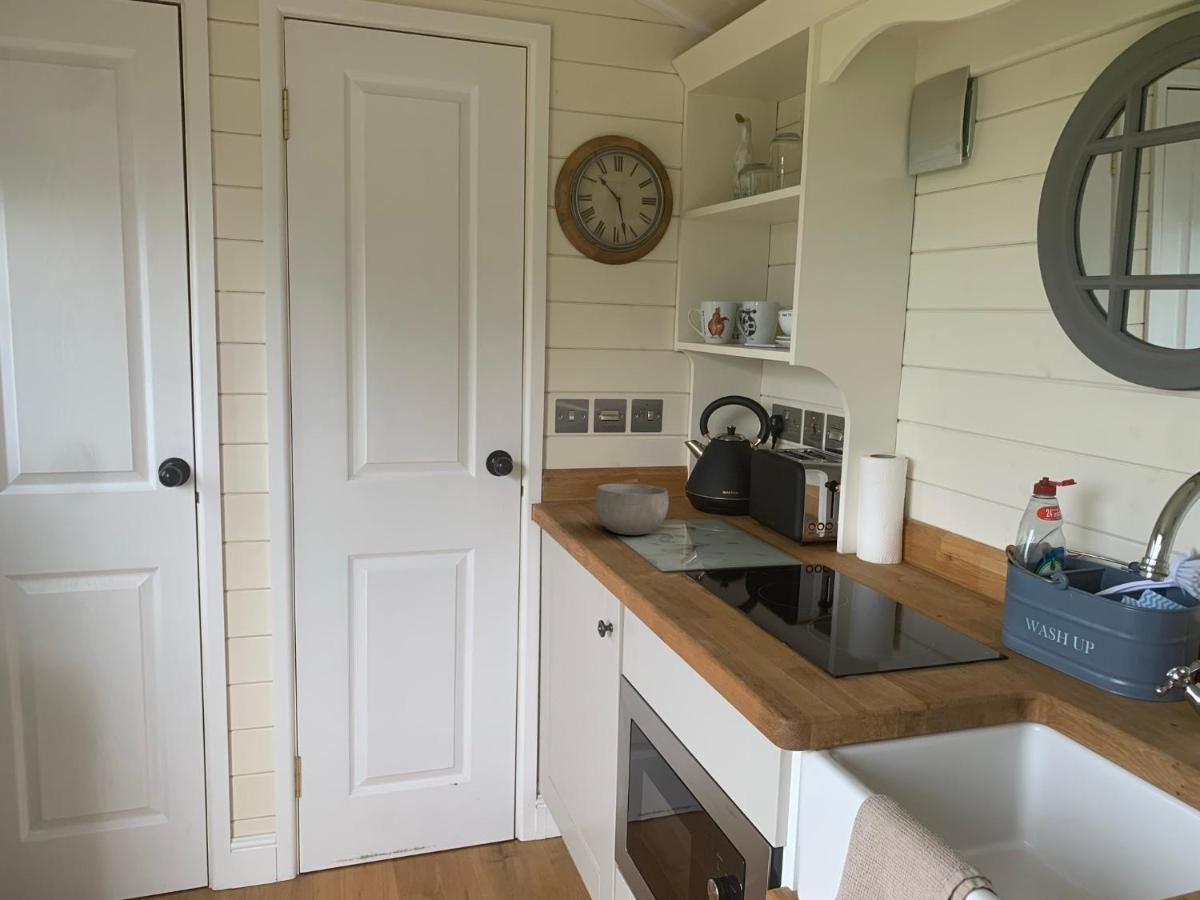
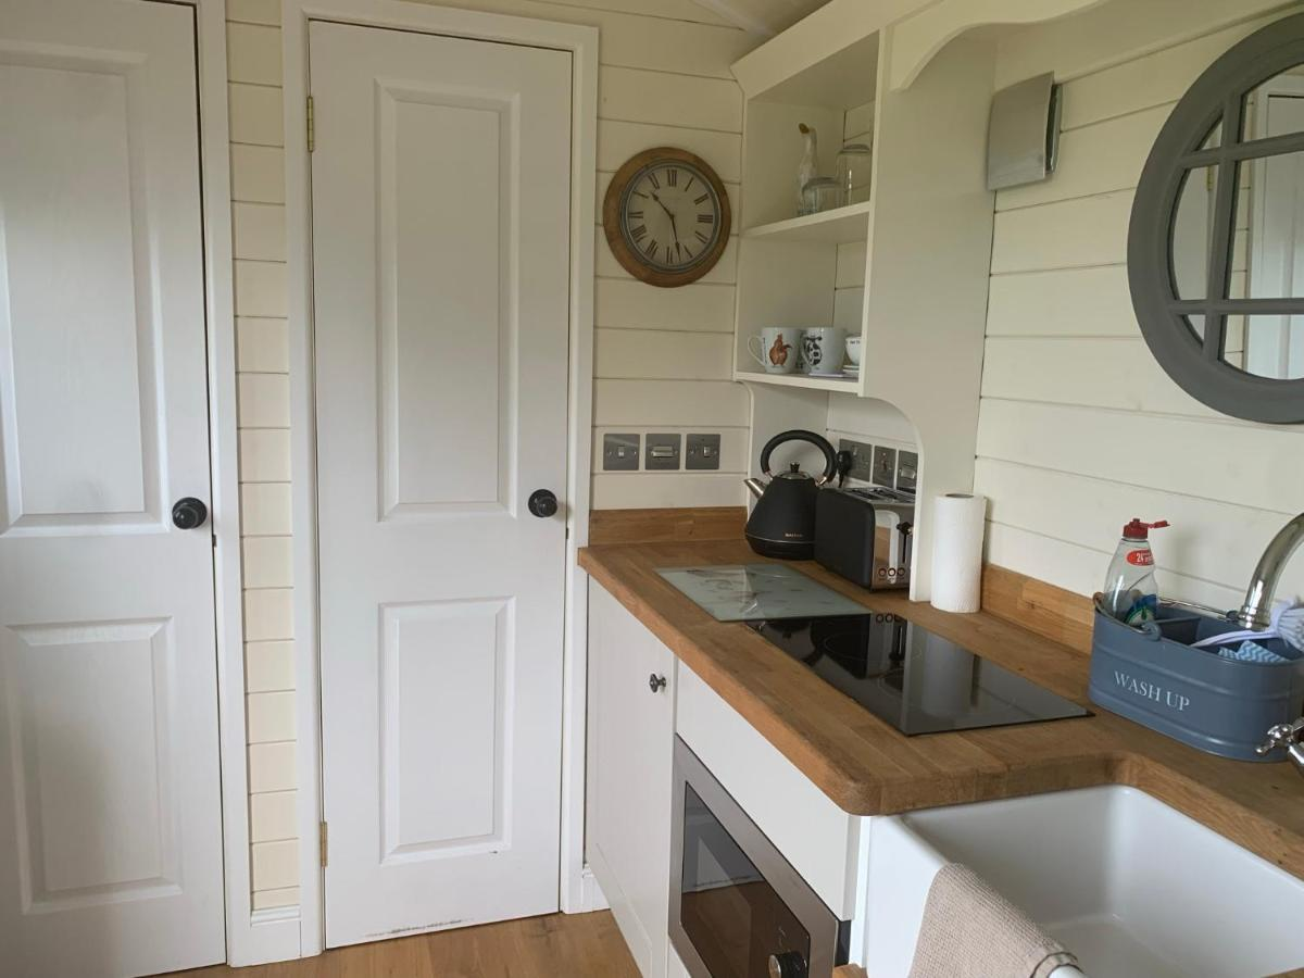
- bowl [594,483,669,536]
